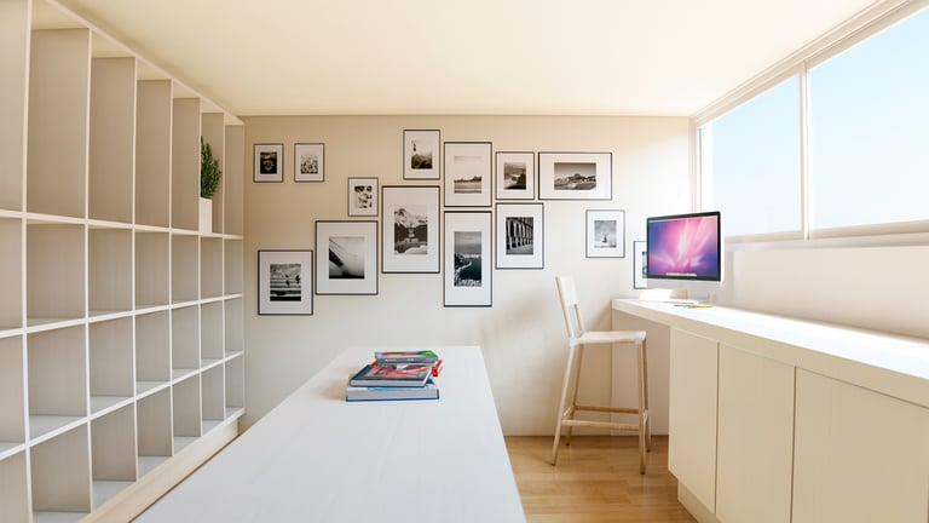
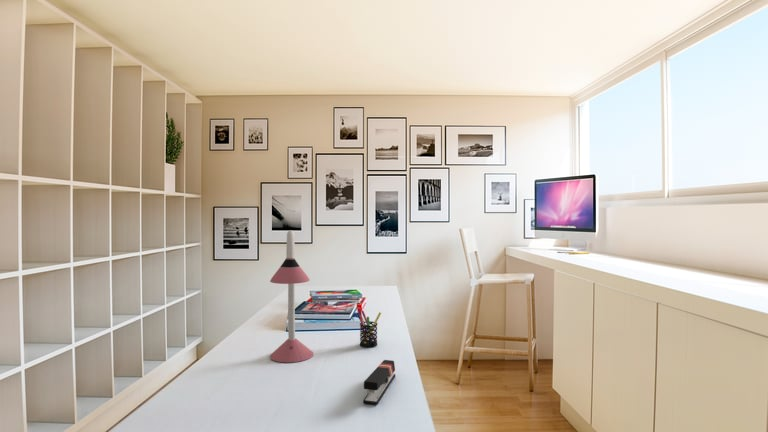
+ desk lamp [269,229,315,363]
+ pen holder [355,307,382,348]
+ stapler [362,359,396,406]
